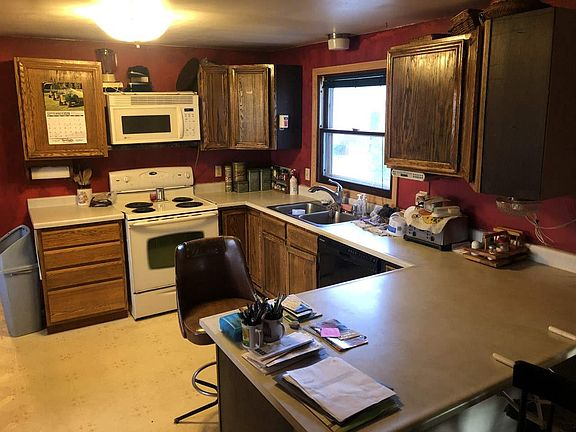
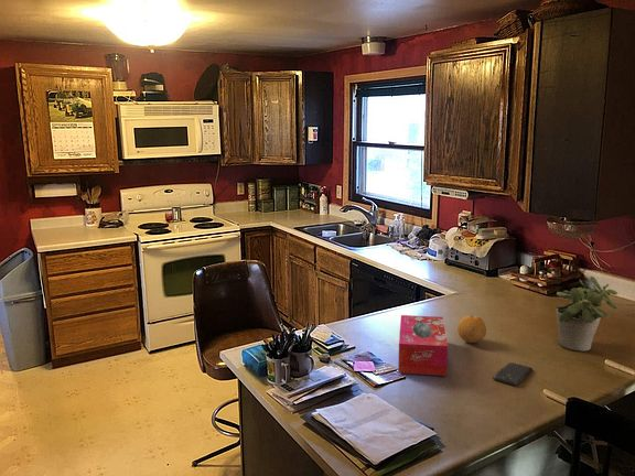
+ tissue box [397,314,449,377]
+ potted plant [555,275,618,351]
+ smartphone [492,361,534,387]
+ fruit [456,314,487,344]
